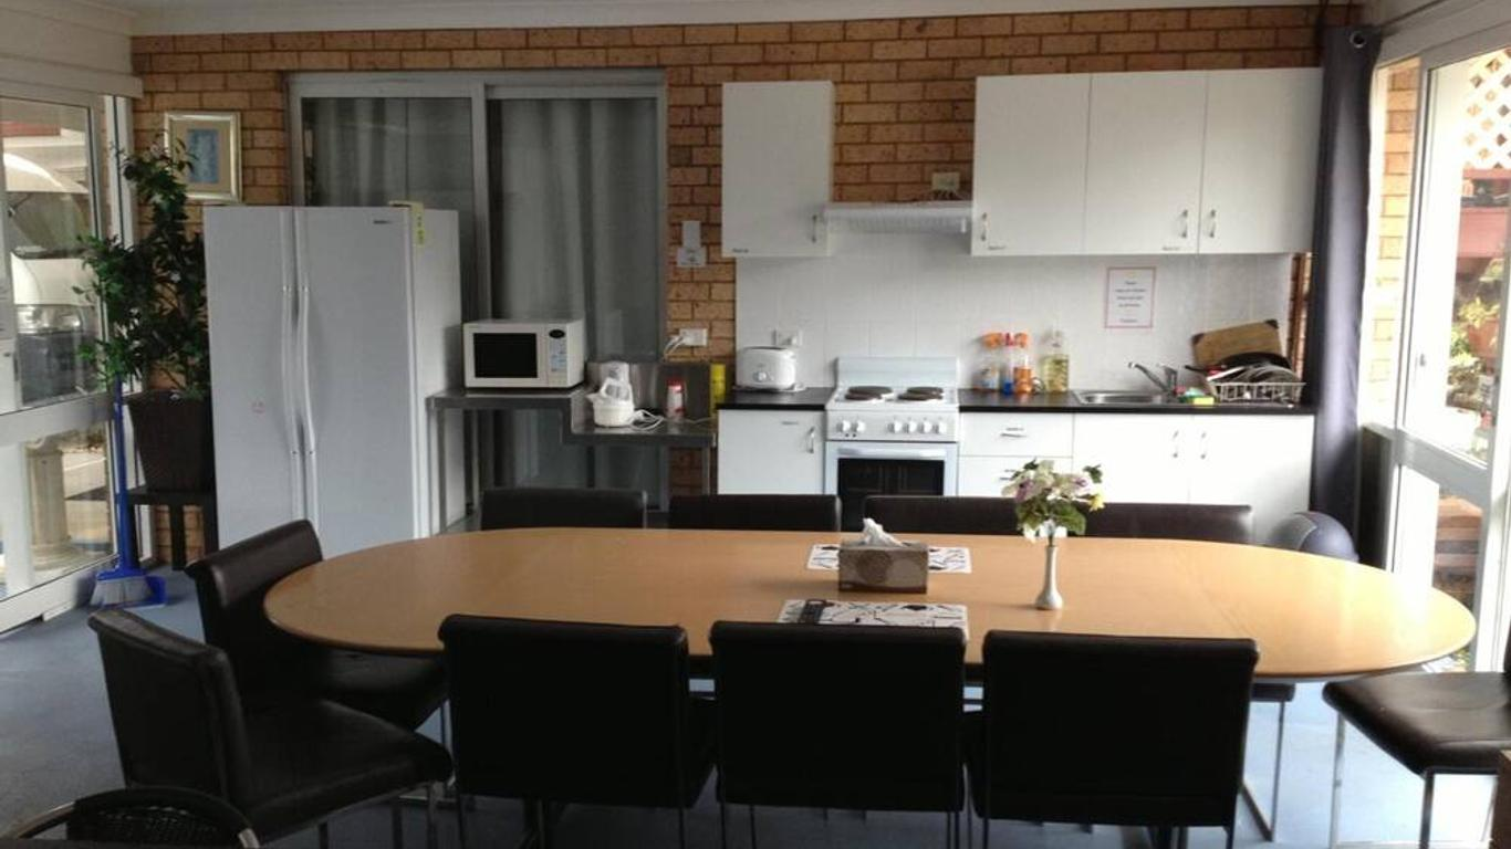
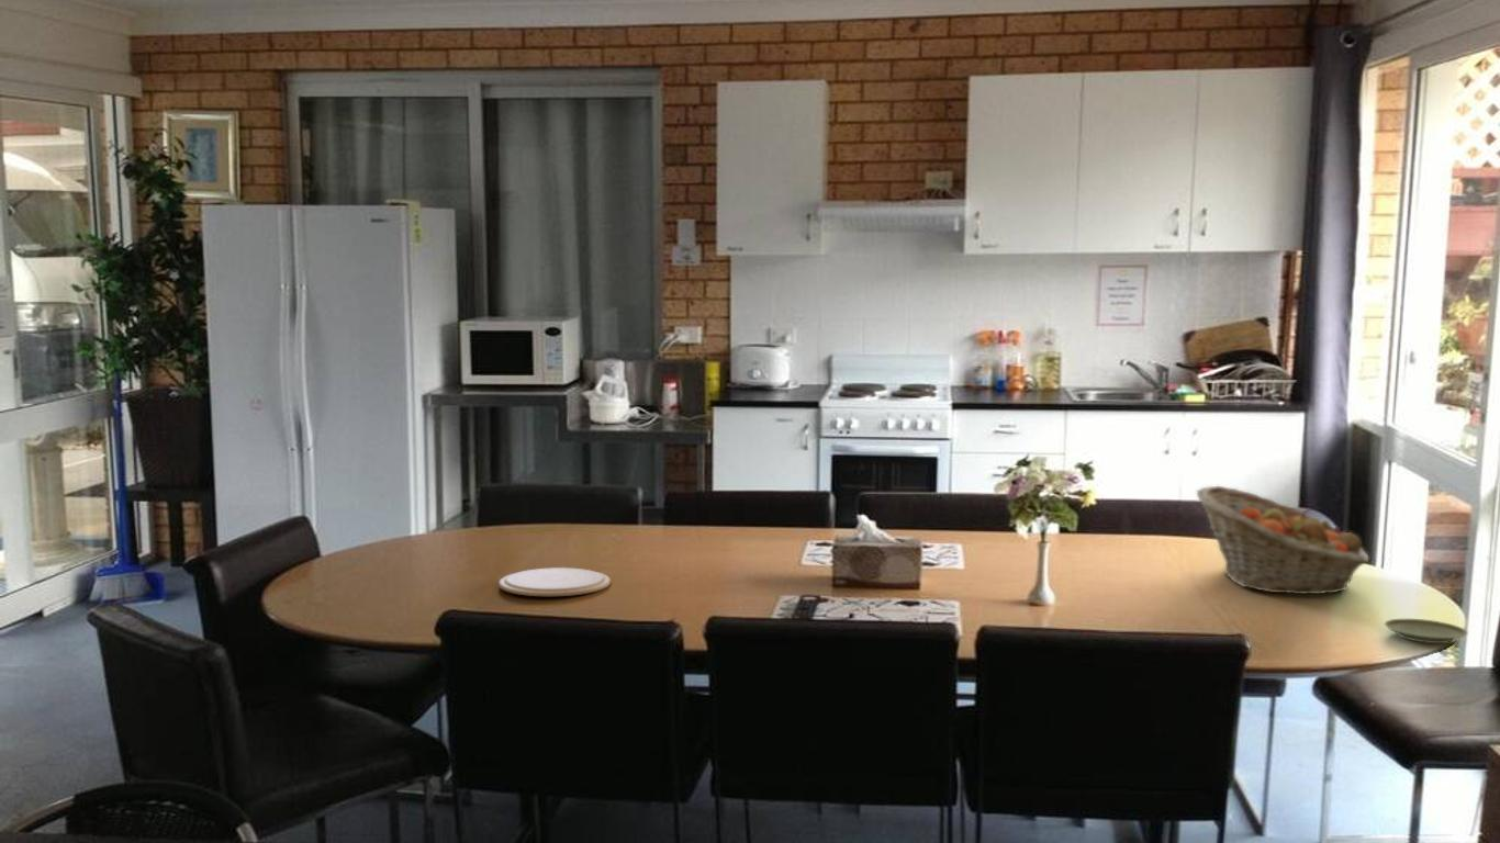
+ fruit basket [1195,485,1369,595]
+ plate [1384,618,1469,644]
+ plate [497,566,612,597]
